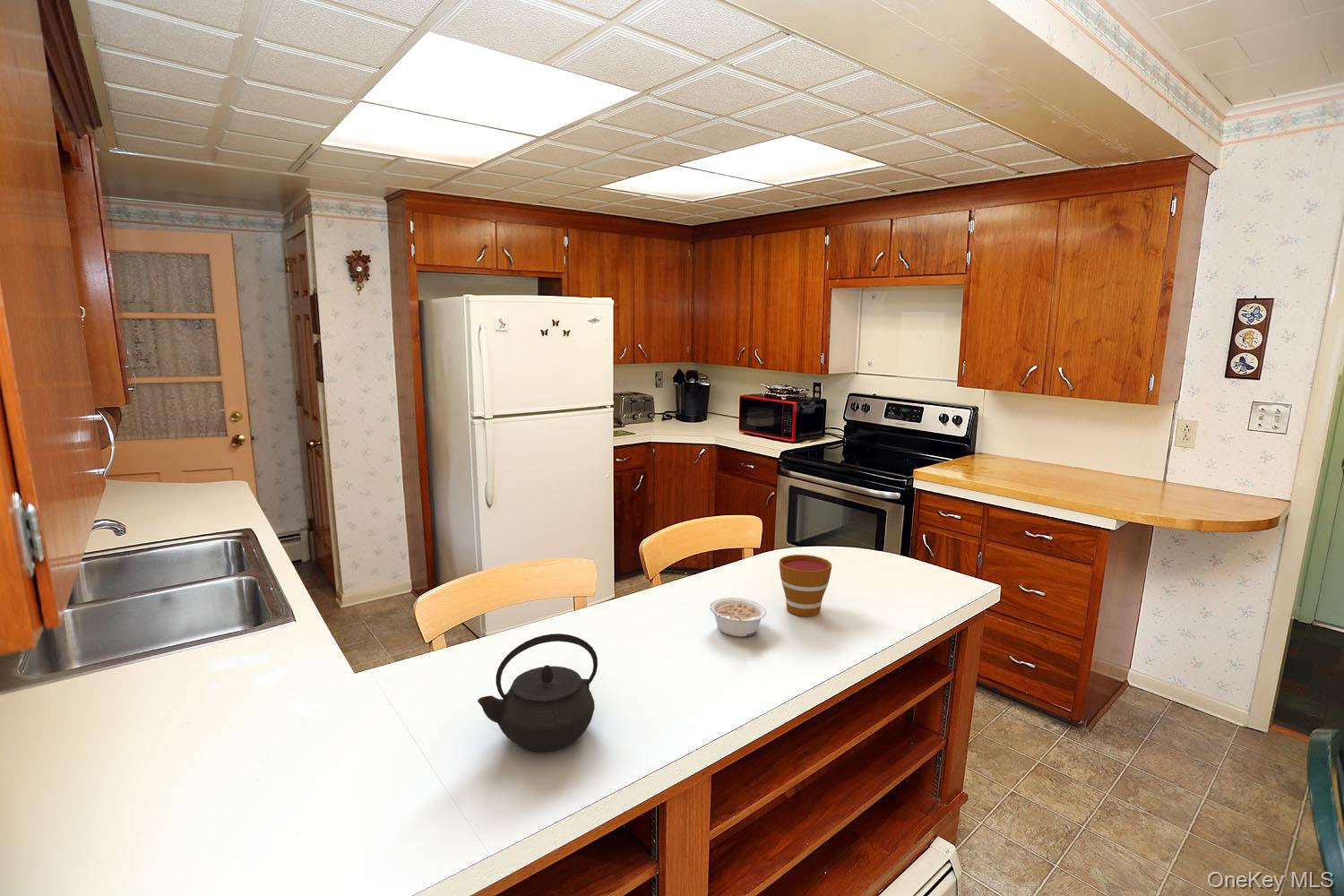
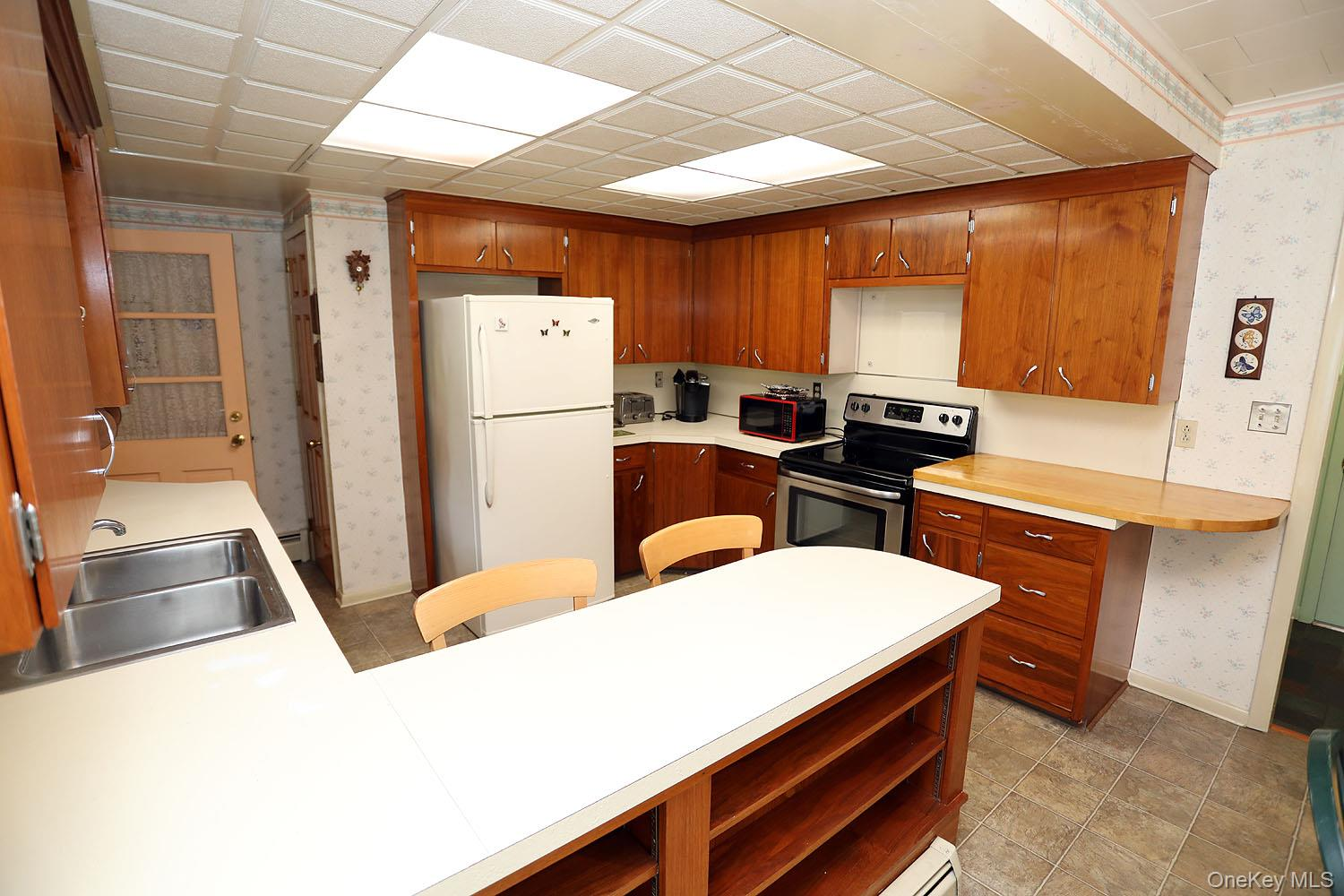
- kettle [477,633,599,753]
- cup [779,554,832,617]
- legume [709,597,767,638]
